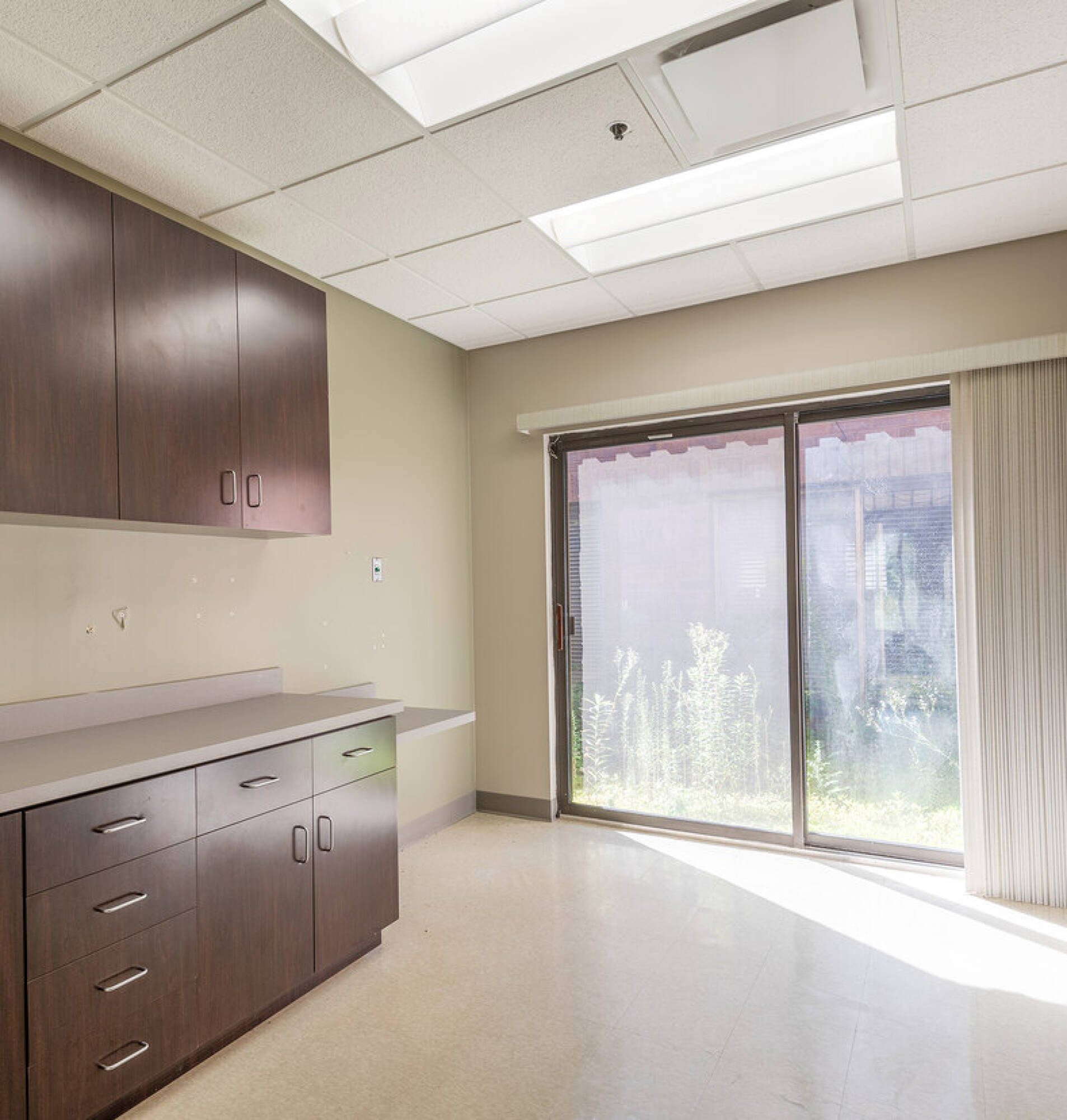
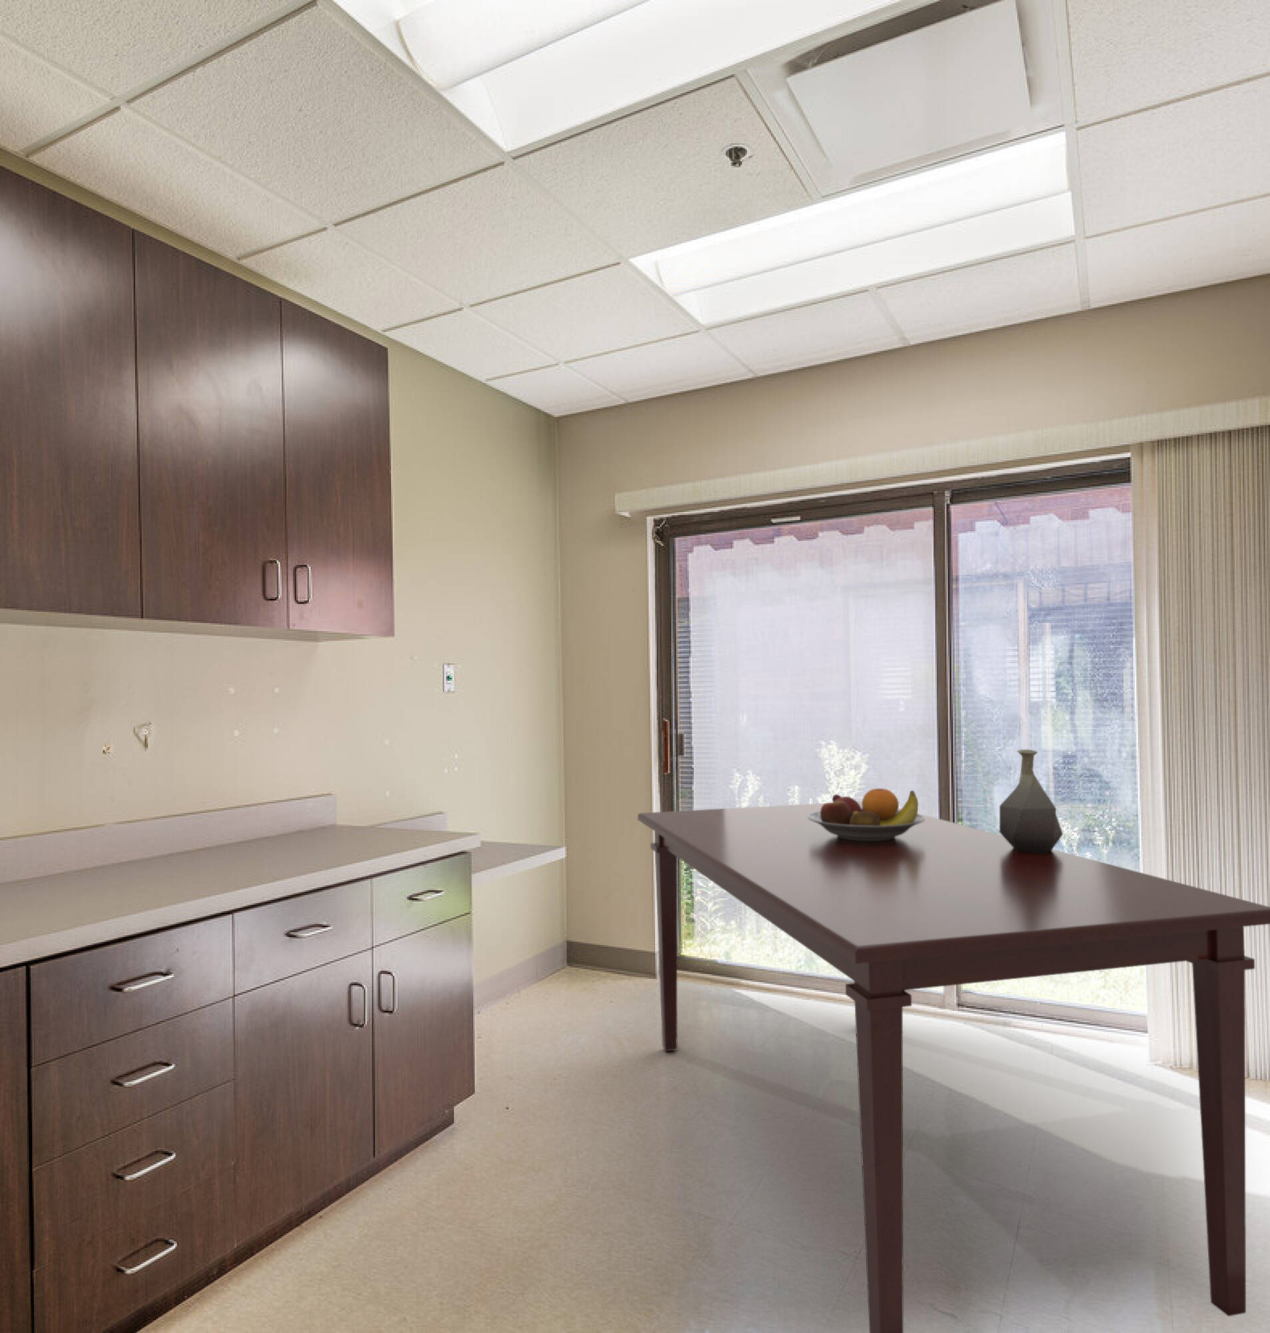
+ vase [999,749,1063,853]
+ fruit bowl [807,788,925,841]
+ dining table [637,801,1270,1333]
